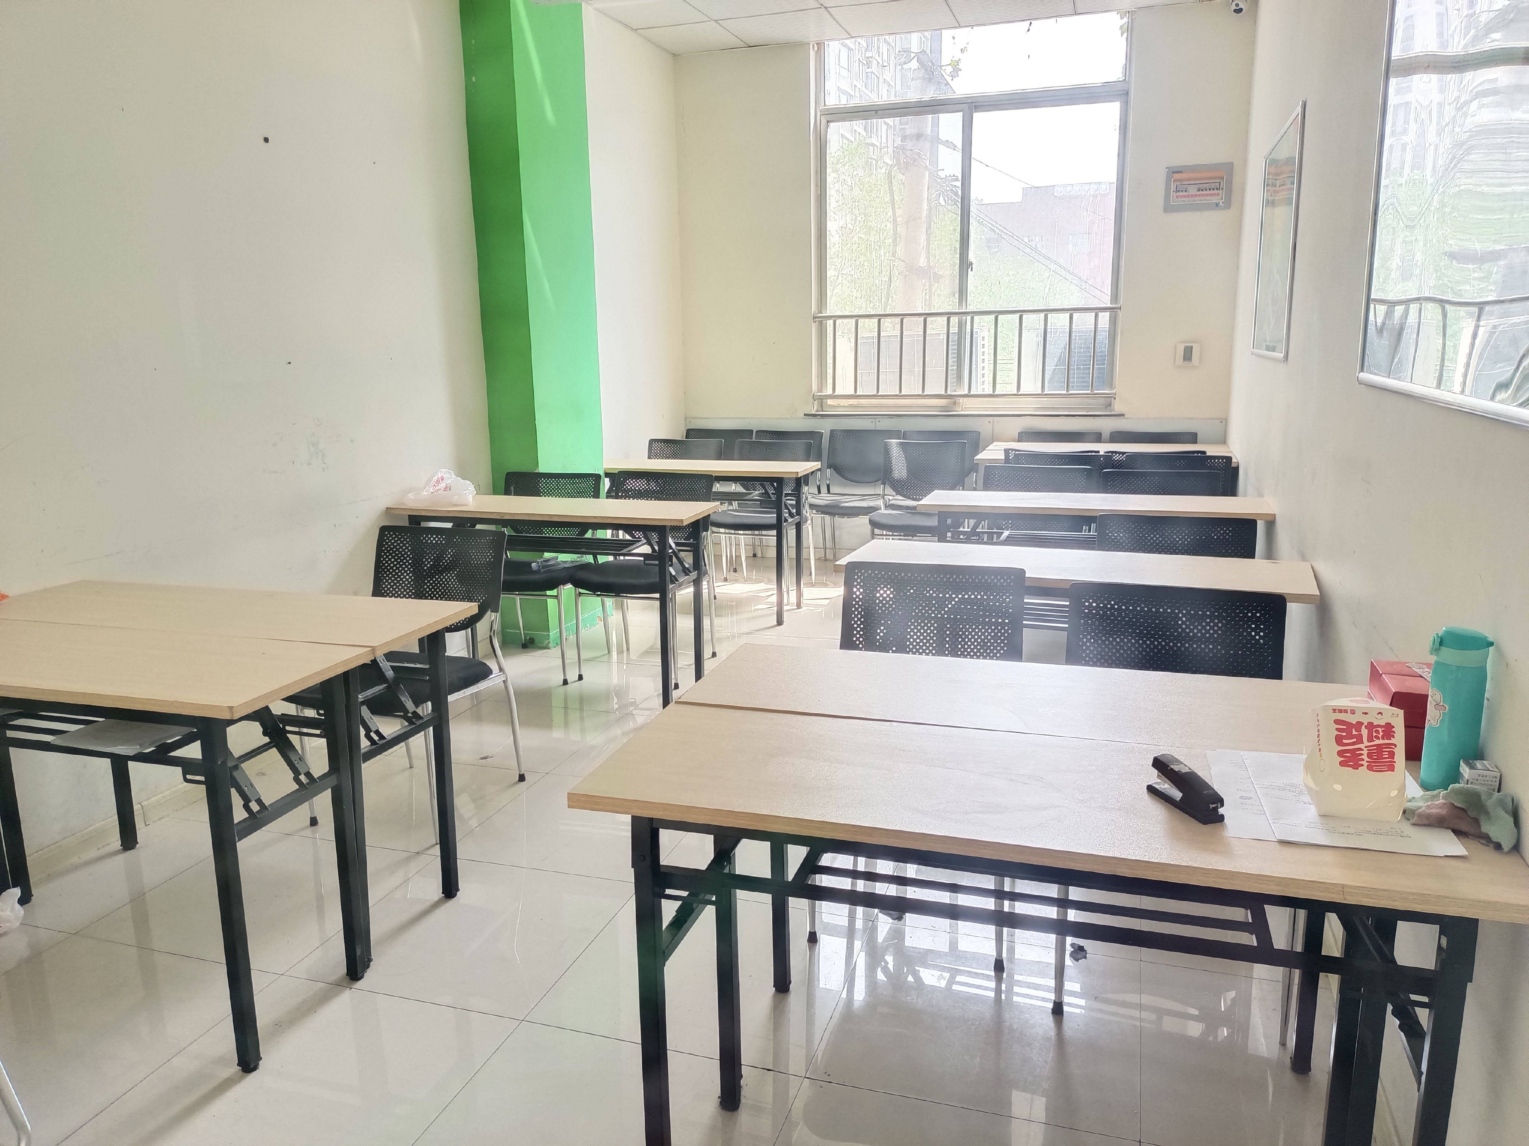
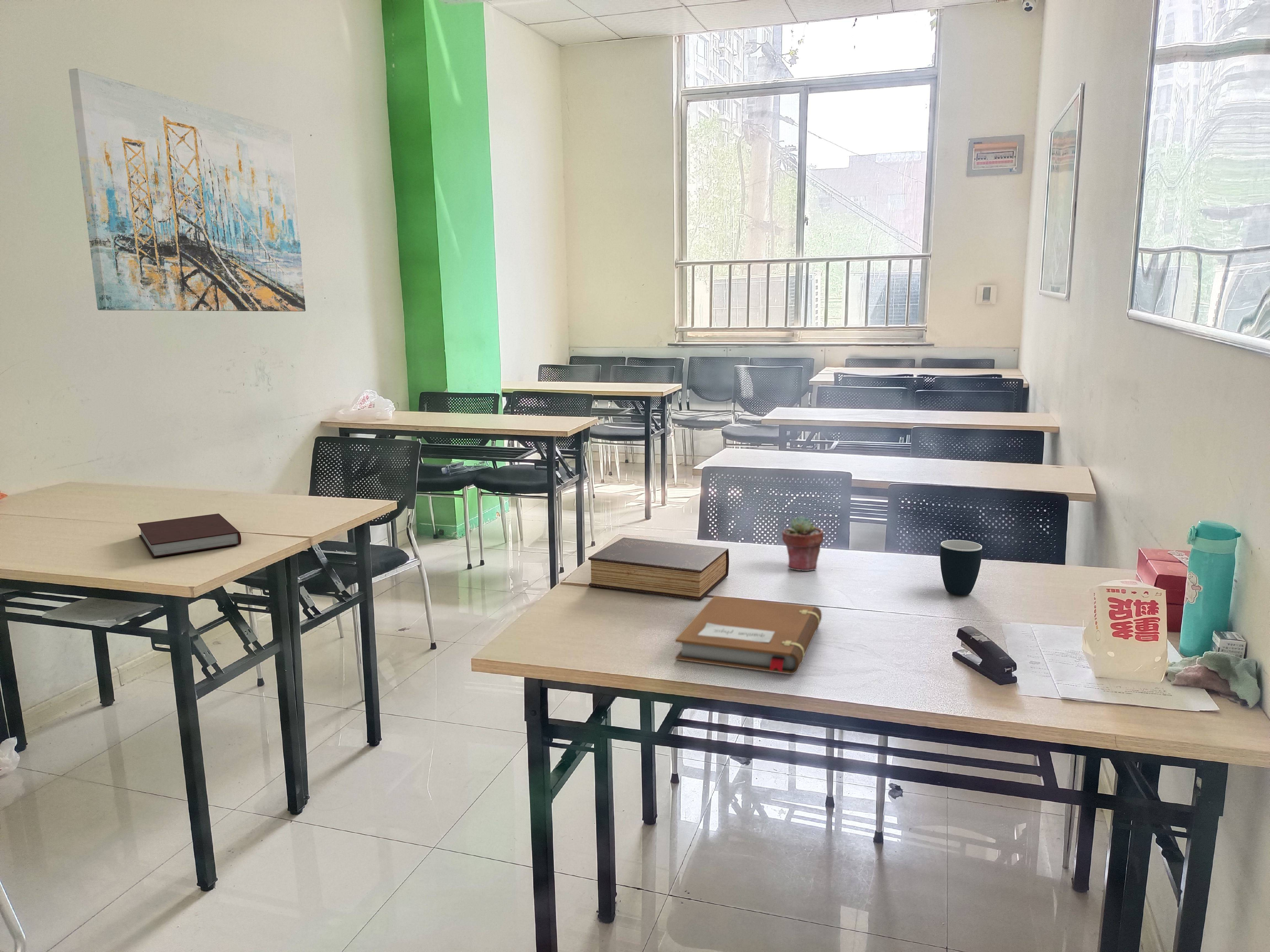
+ wall art [68,68,306,312]
+ notebook [675,595,822,674]
+ book [588,537,729,601]
+ mug [940,540,983,596]
+ potted succulent [782,515,824,571]
+ notebook [137,513,242,558]
